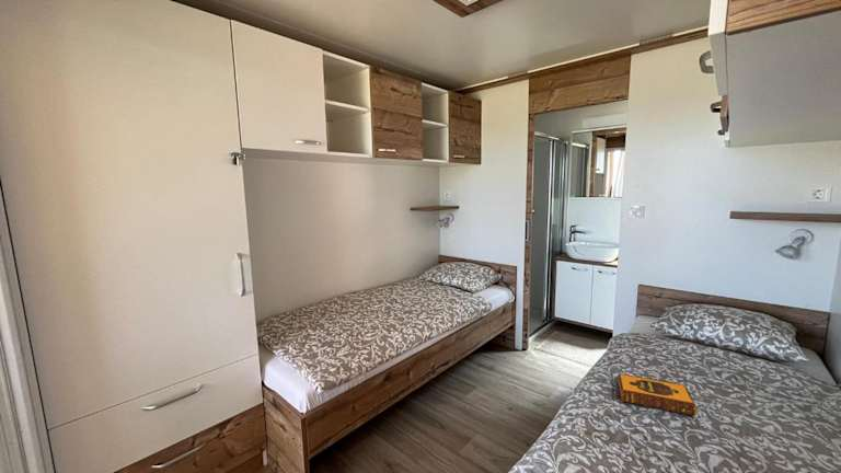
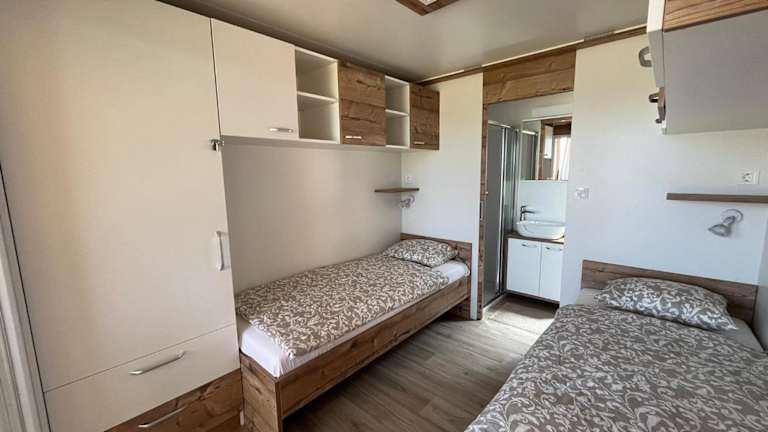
- hardback book [617,372,698,417]
